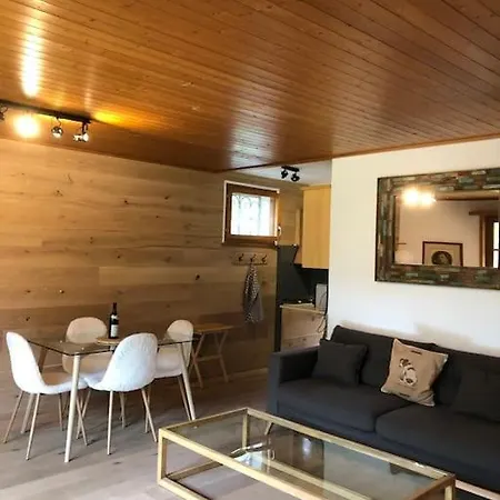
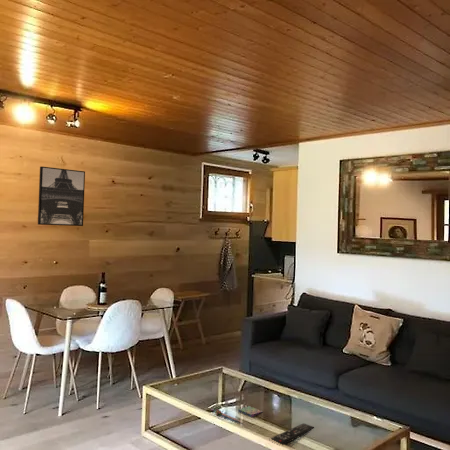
+ wall art [37,165,86,227]
+ board game [210,405,264,426]
+ remote control [270,422,315,446]
